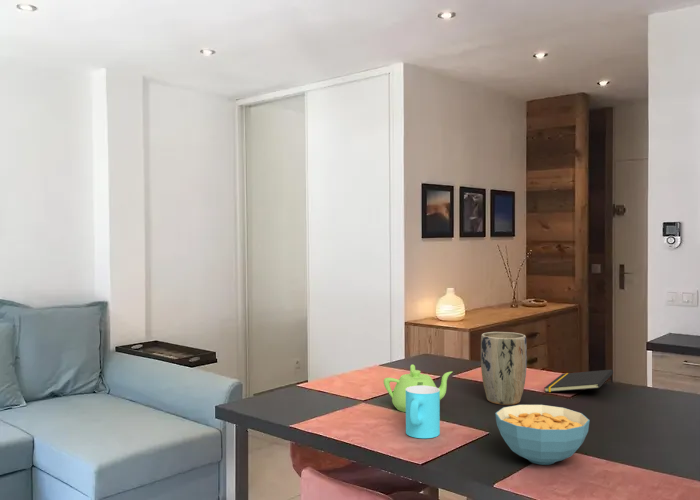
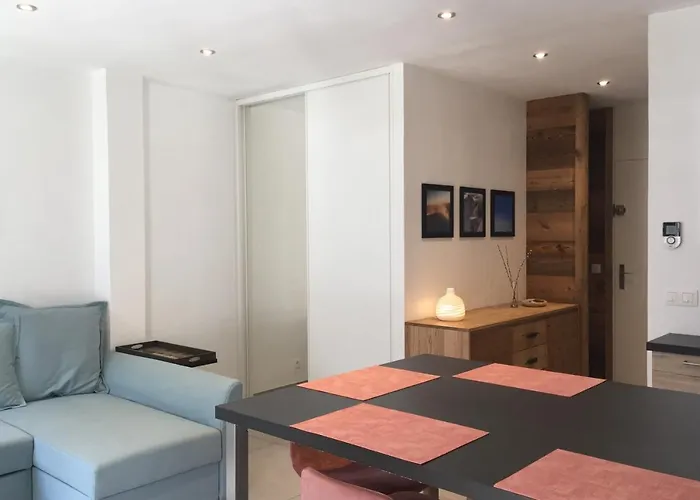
- cup [405,386,441,439]
- cereal bowl [494,404,590,466]
- teapot [383,364,454,413]
- notepad [543,369,614,393]
- plant pot [480,331,528,406]
